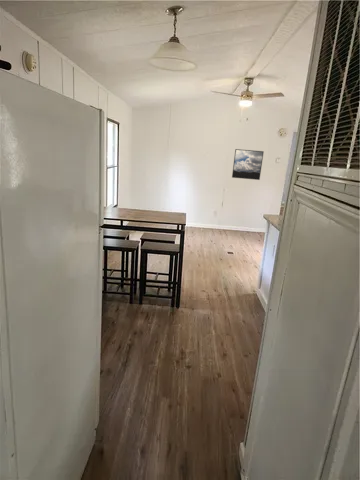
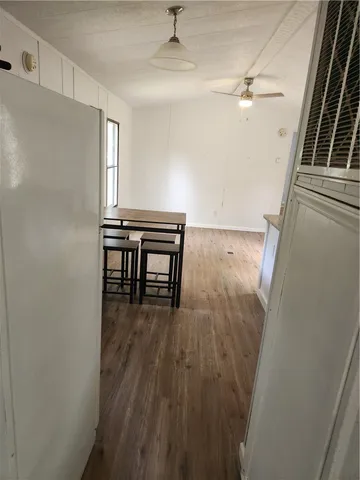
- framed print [231,148,265,181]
